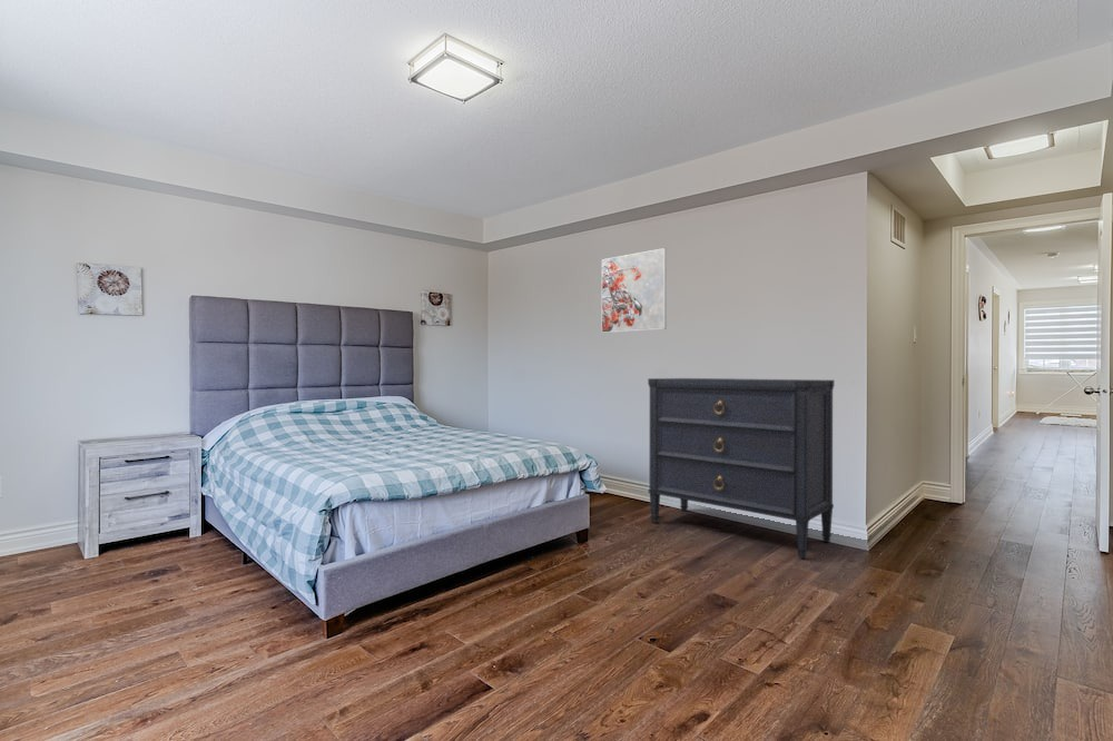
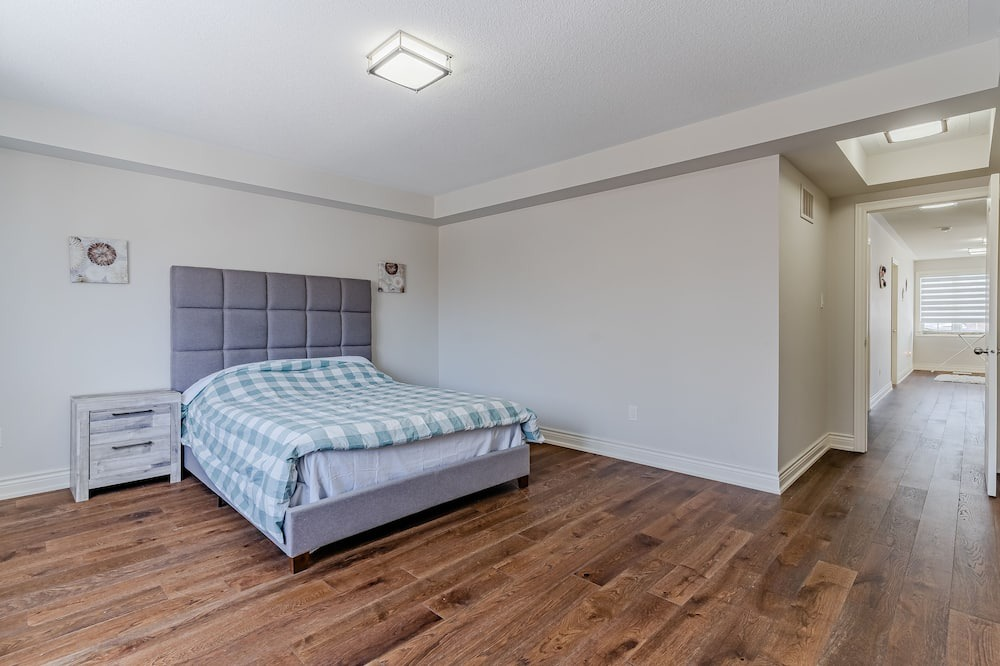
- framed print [601,247,668,334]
- dresser [647,377,835,560]
